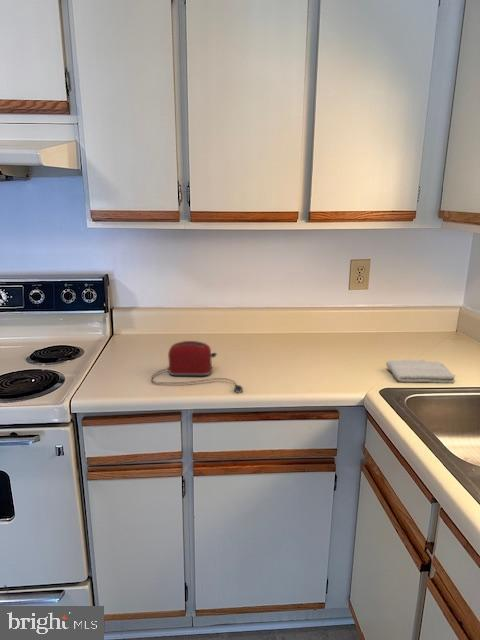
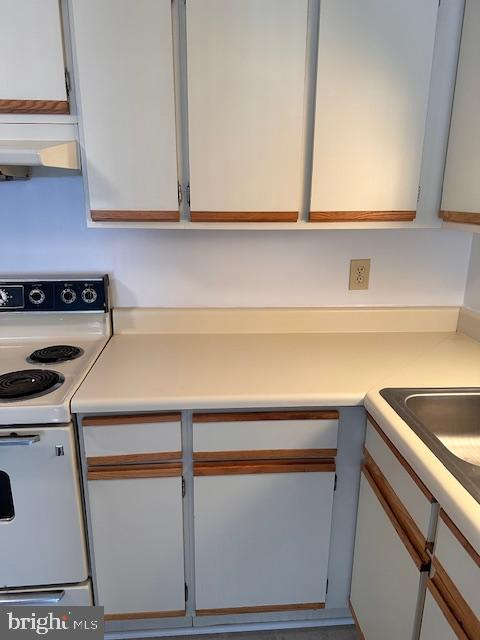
- washcloth [385,359,456,384]
- toaster [150,340,244,394]
